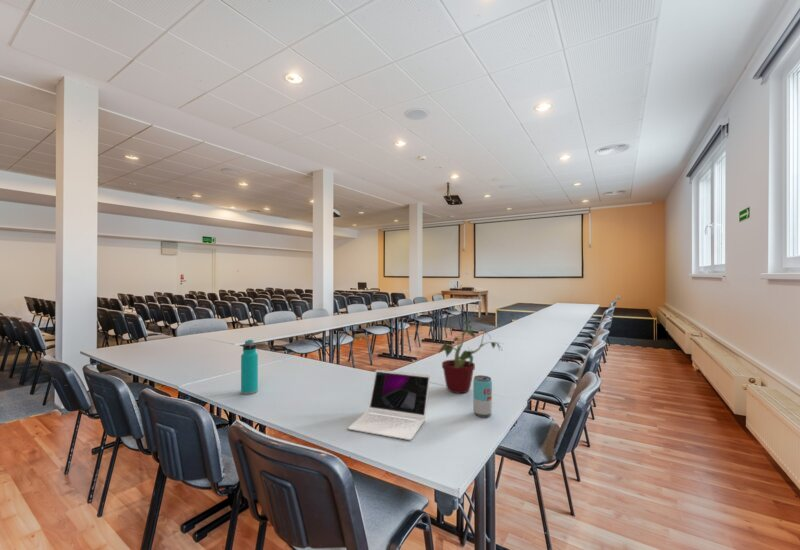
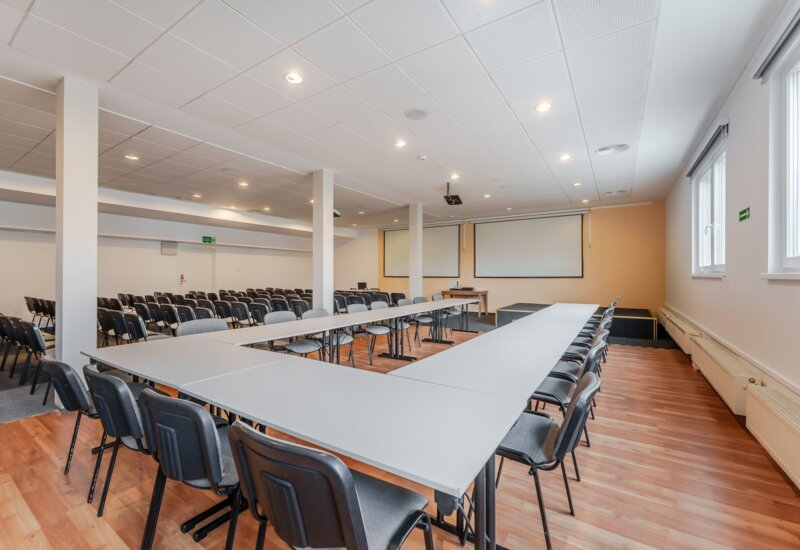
- potted plant [437,319,503,394]
- laptop [347,369,431,441]
- water bottle [240,339,259,396]
- beverage can [472,374,493,418]
